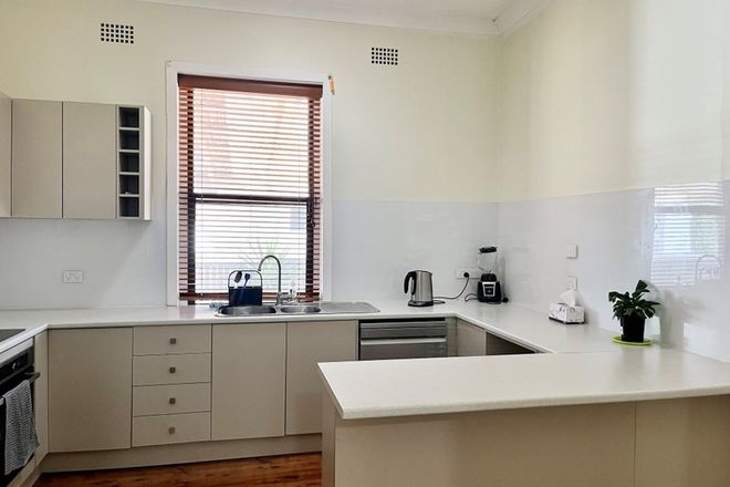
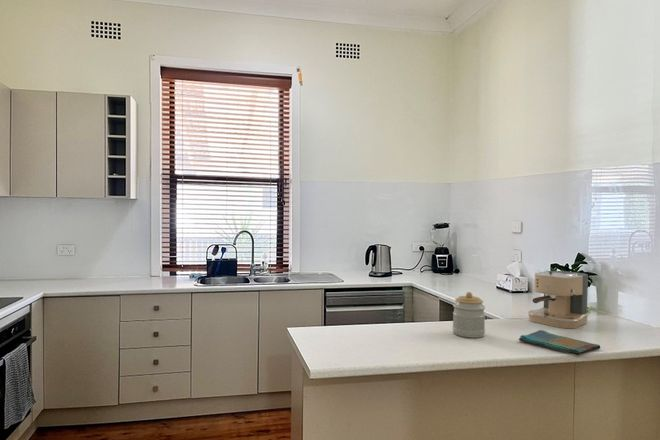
+ dish towel [518,329,601,357]
+ jar [452,291,486,339]
+ coffee maker [527,269,589,329]
